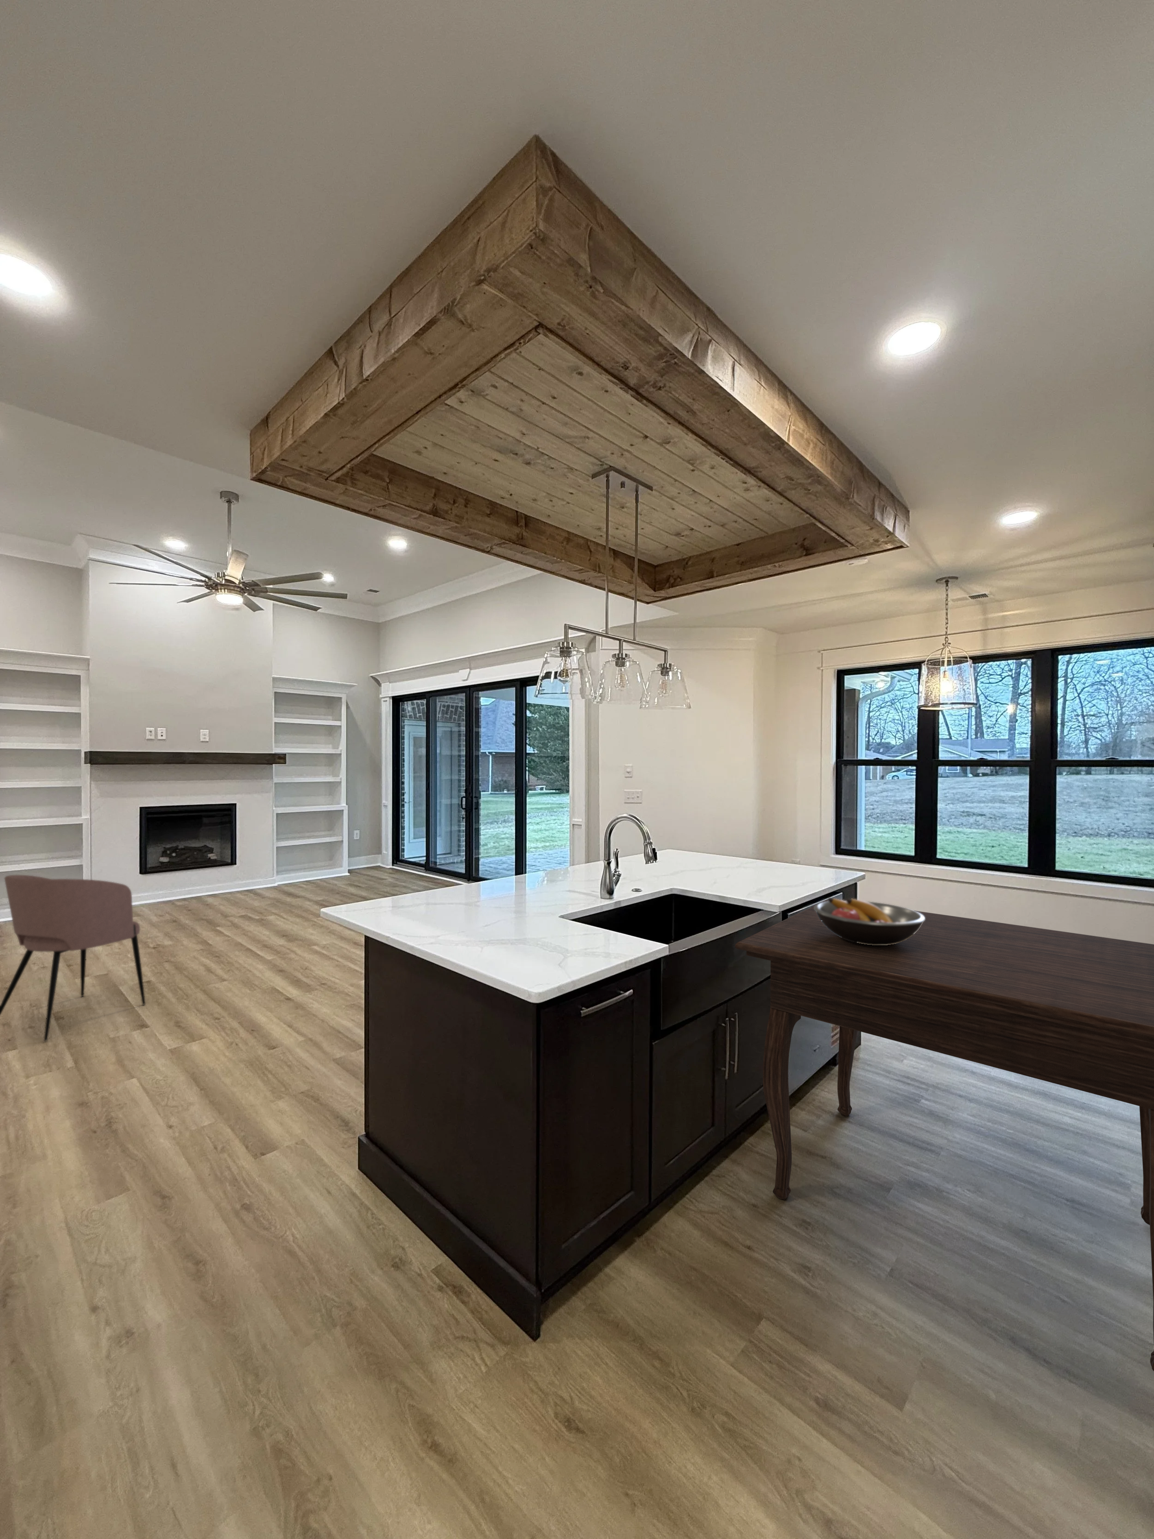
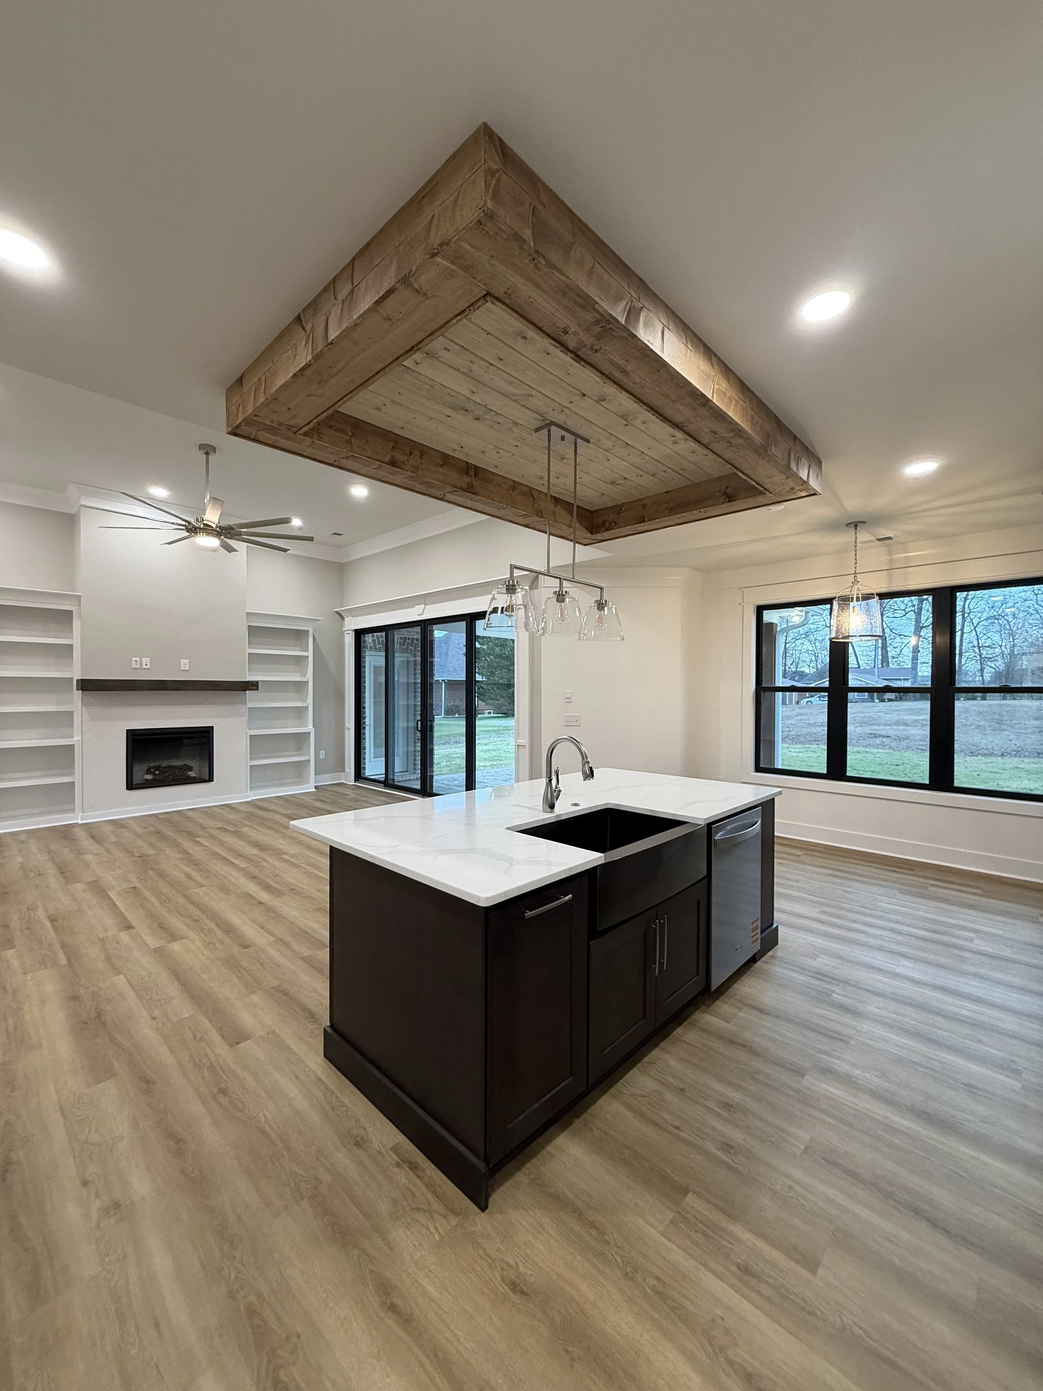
- dining table [735,899,1154,1372]
- armchair [0,874,145,1042]
- fruit bowl [815,897,925,945]
